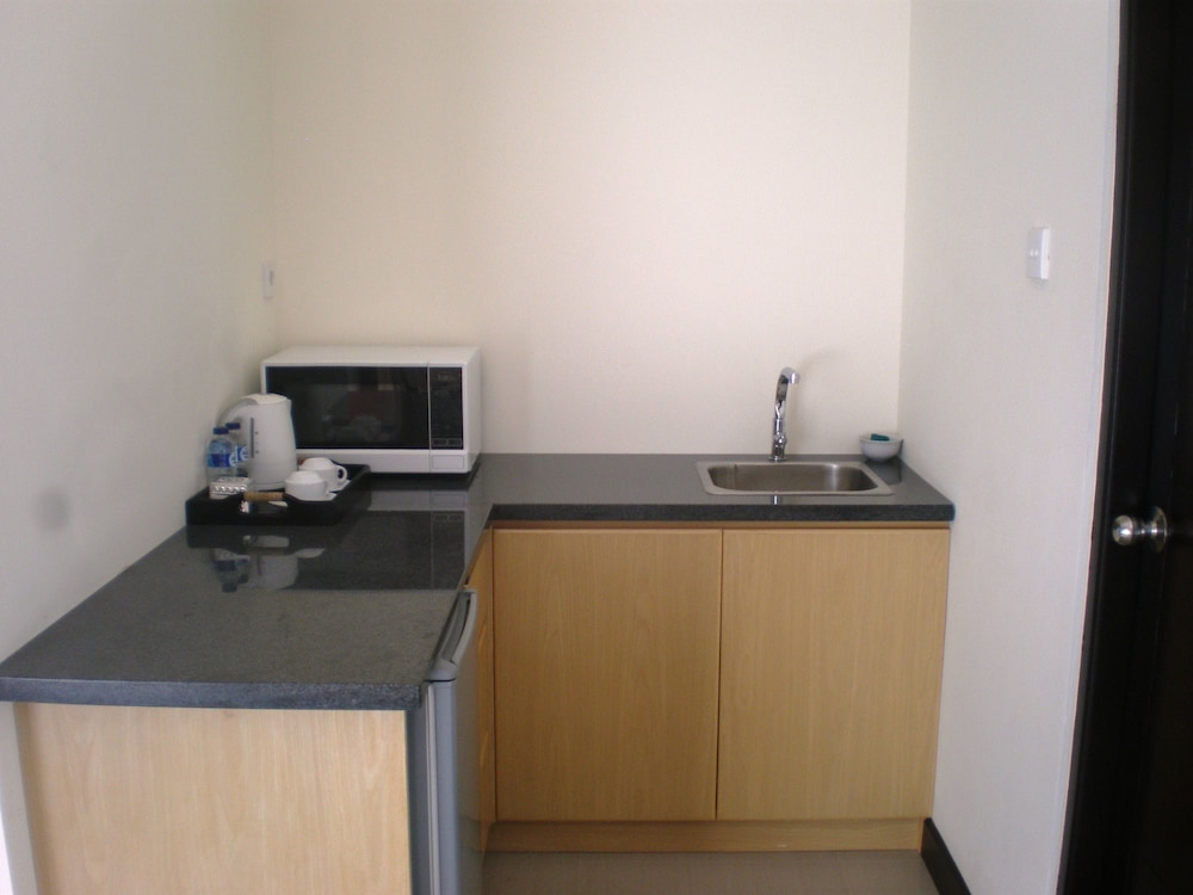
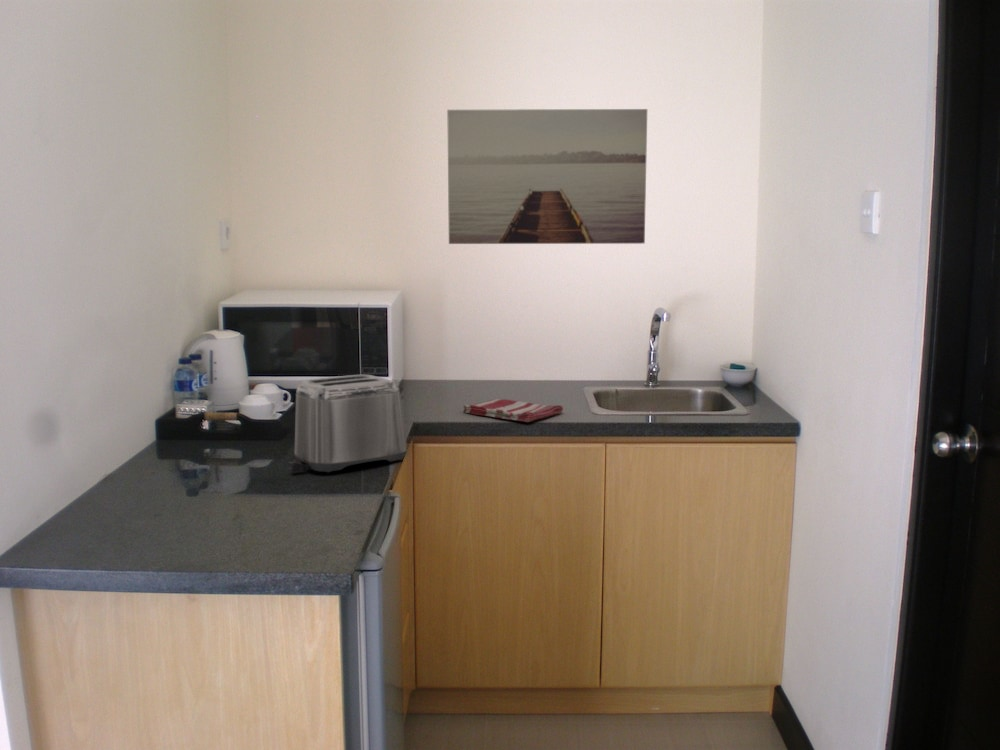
+ wall art [446,108,648,245]
+ dish towel [462,398,564,423]
+ toaster [287,374,408,473]
